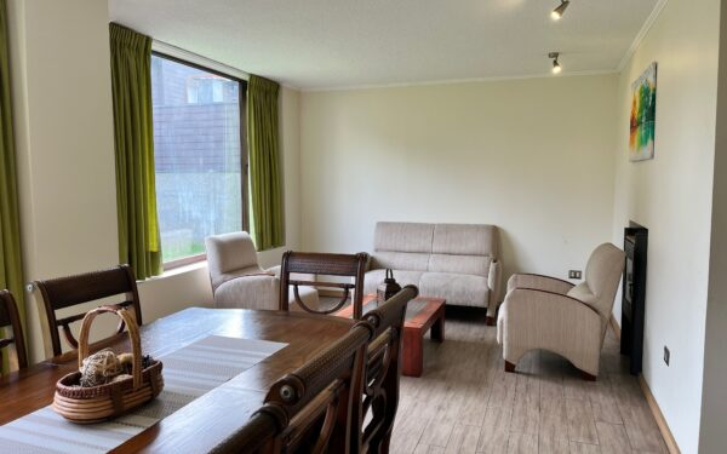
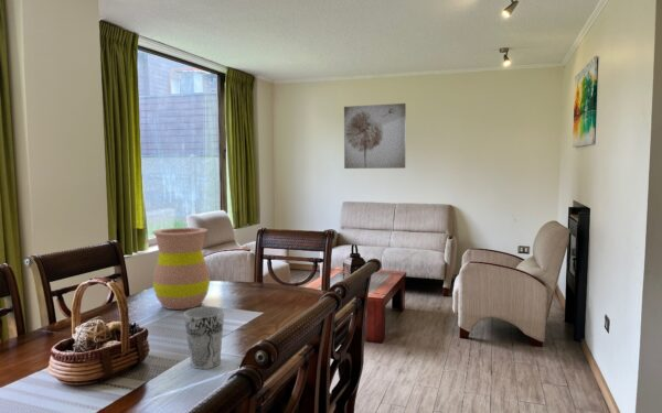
+ wall art [343,102,407,170]
+ cup [183,305,225,370]
+ vase [151,227,211,311]
